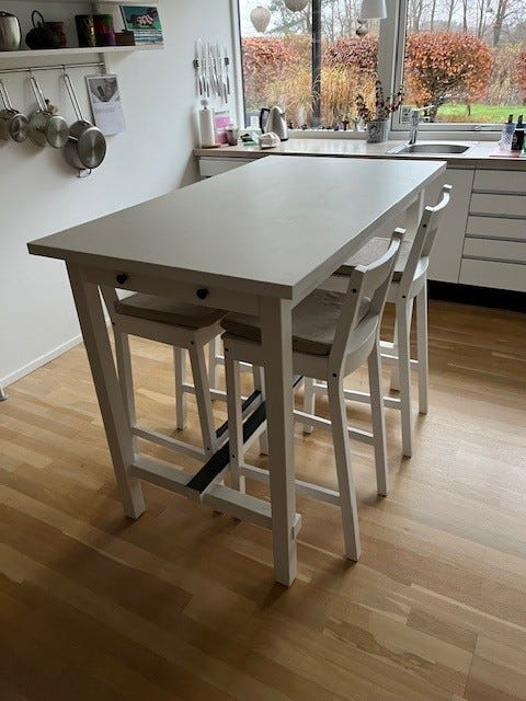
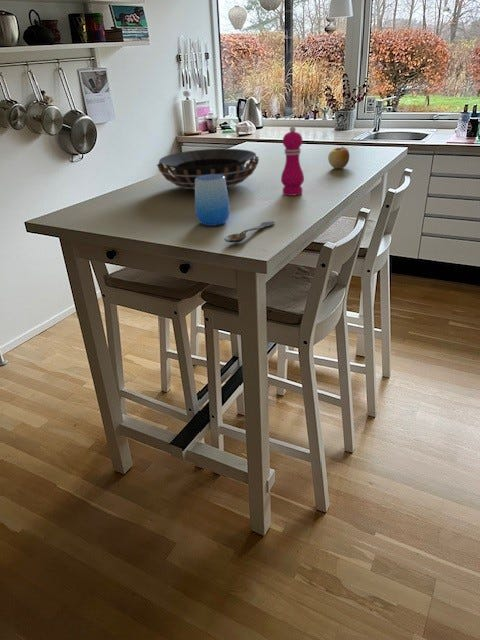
+ apple [327,145,350,170]
+ pepper mill [280,125,305,197]
+ cup [194,174,231,227]
+ decorative bowl [156,148,260,190]
+ spoon [223,220,275,243]
